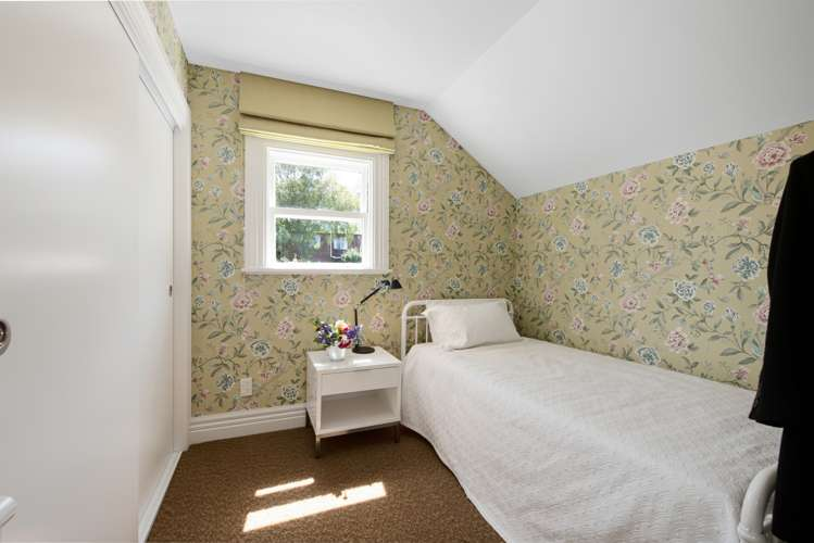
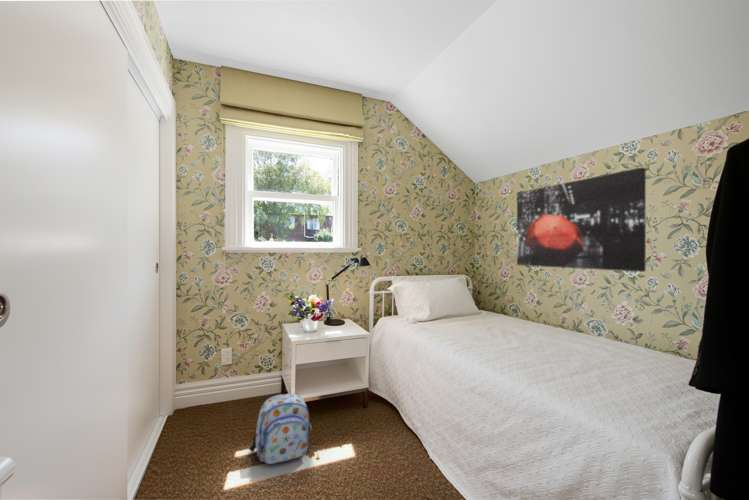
+ wall art [516,166,647,273]
+ backpack [248,392,312,465]
